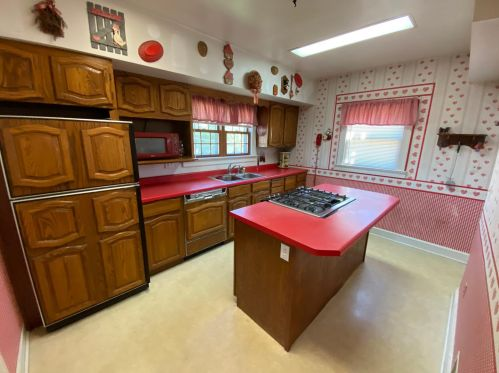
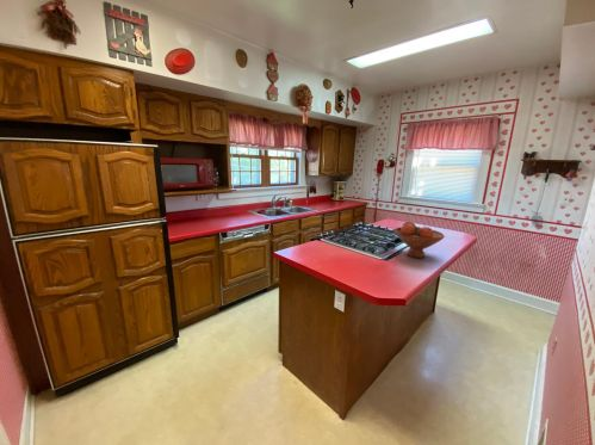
+ fruit bowl [393,221,446,259]
